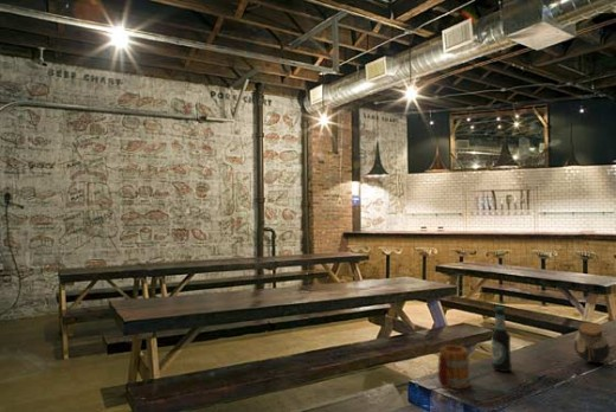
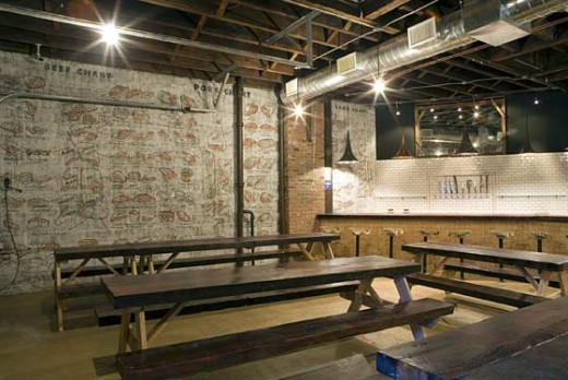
- bottle [489,305,513,373]
- mug [436,343,473,390]
- jar [573,322,611,363]
